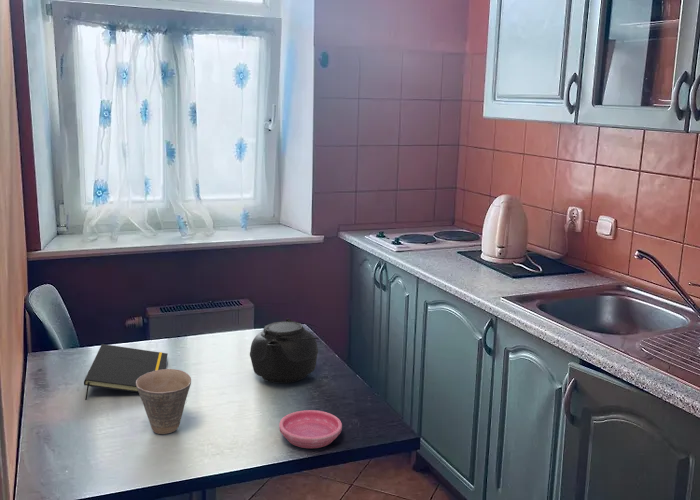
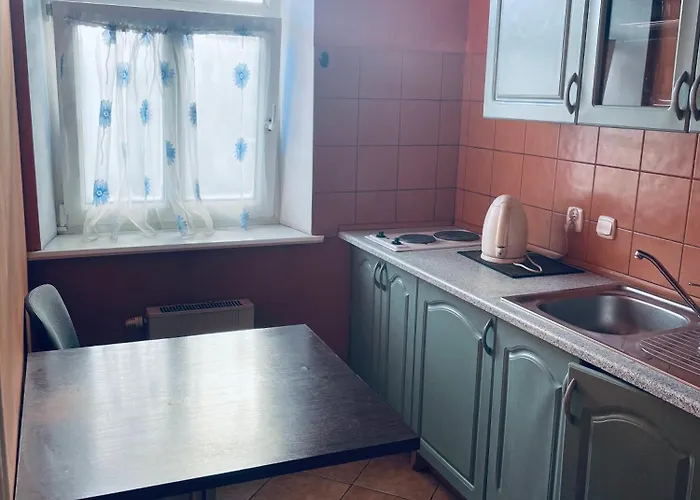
- cup [136,368,192,435]
- saucer [278,409,343,449]
- notepad [83,343,169,401]
- teapot [249,318,323,384]
